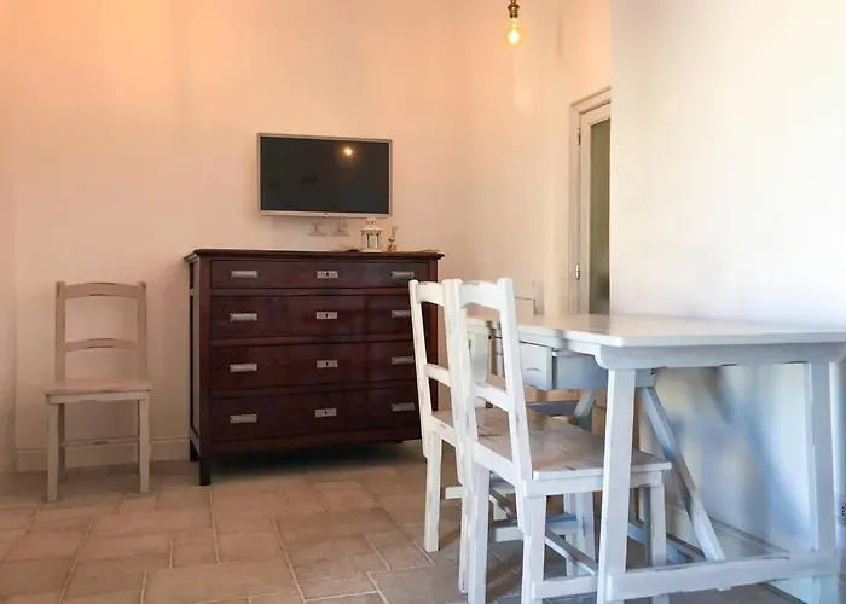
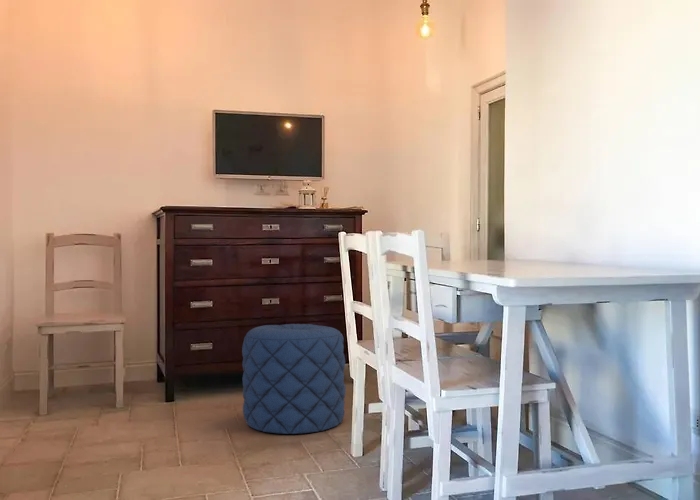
+ pouf [241,323,347,435]
